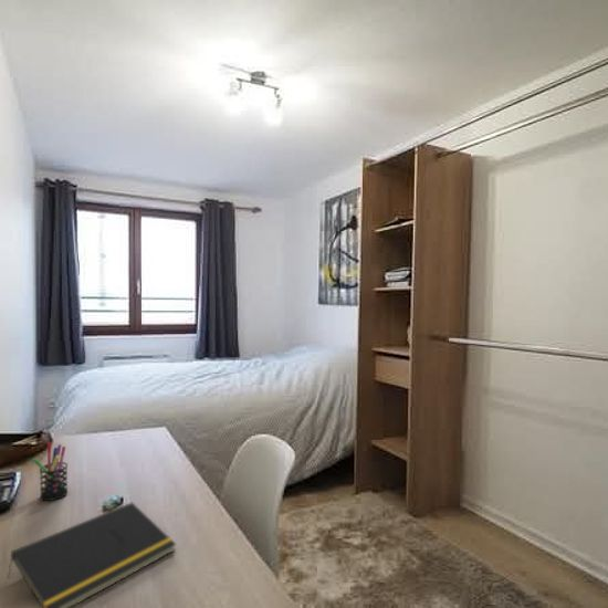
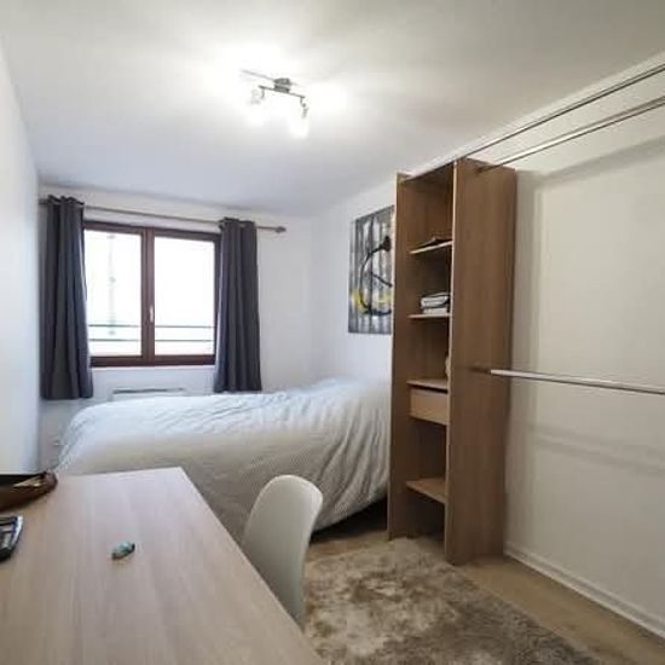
- pen holder [31,442,69,502]
- notepad [7,501,177,608]
